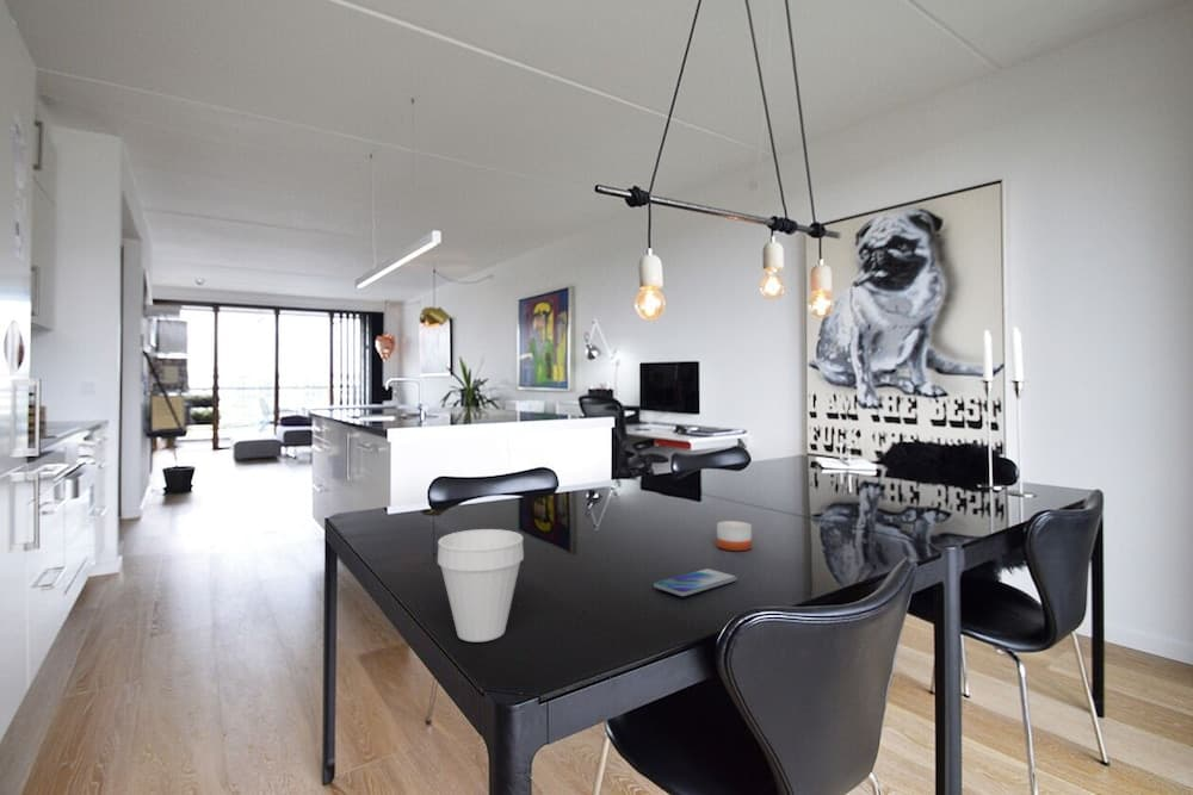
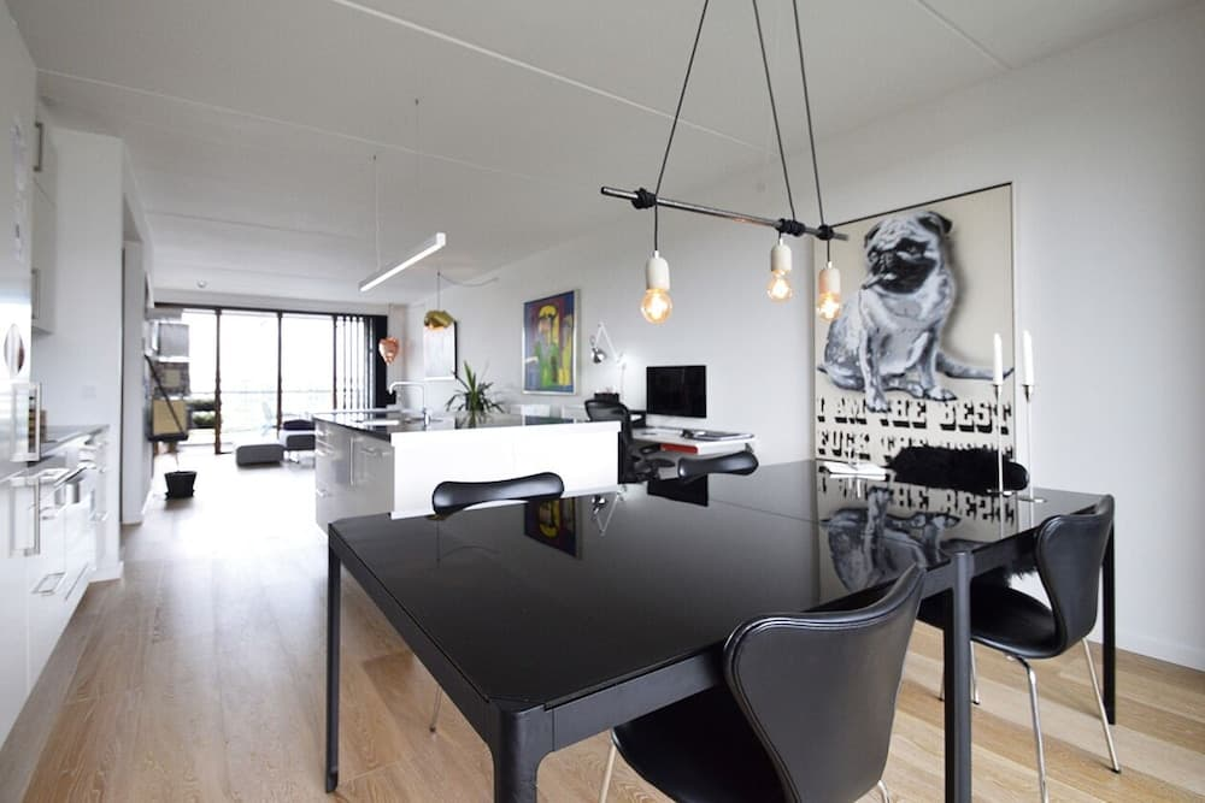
- smartphone [653,567,738,597]
- cup [437,528,525,642]
- candle [716,520,753,552]
